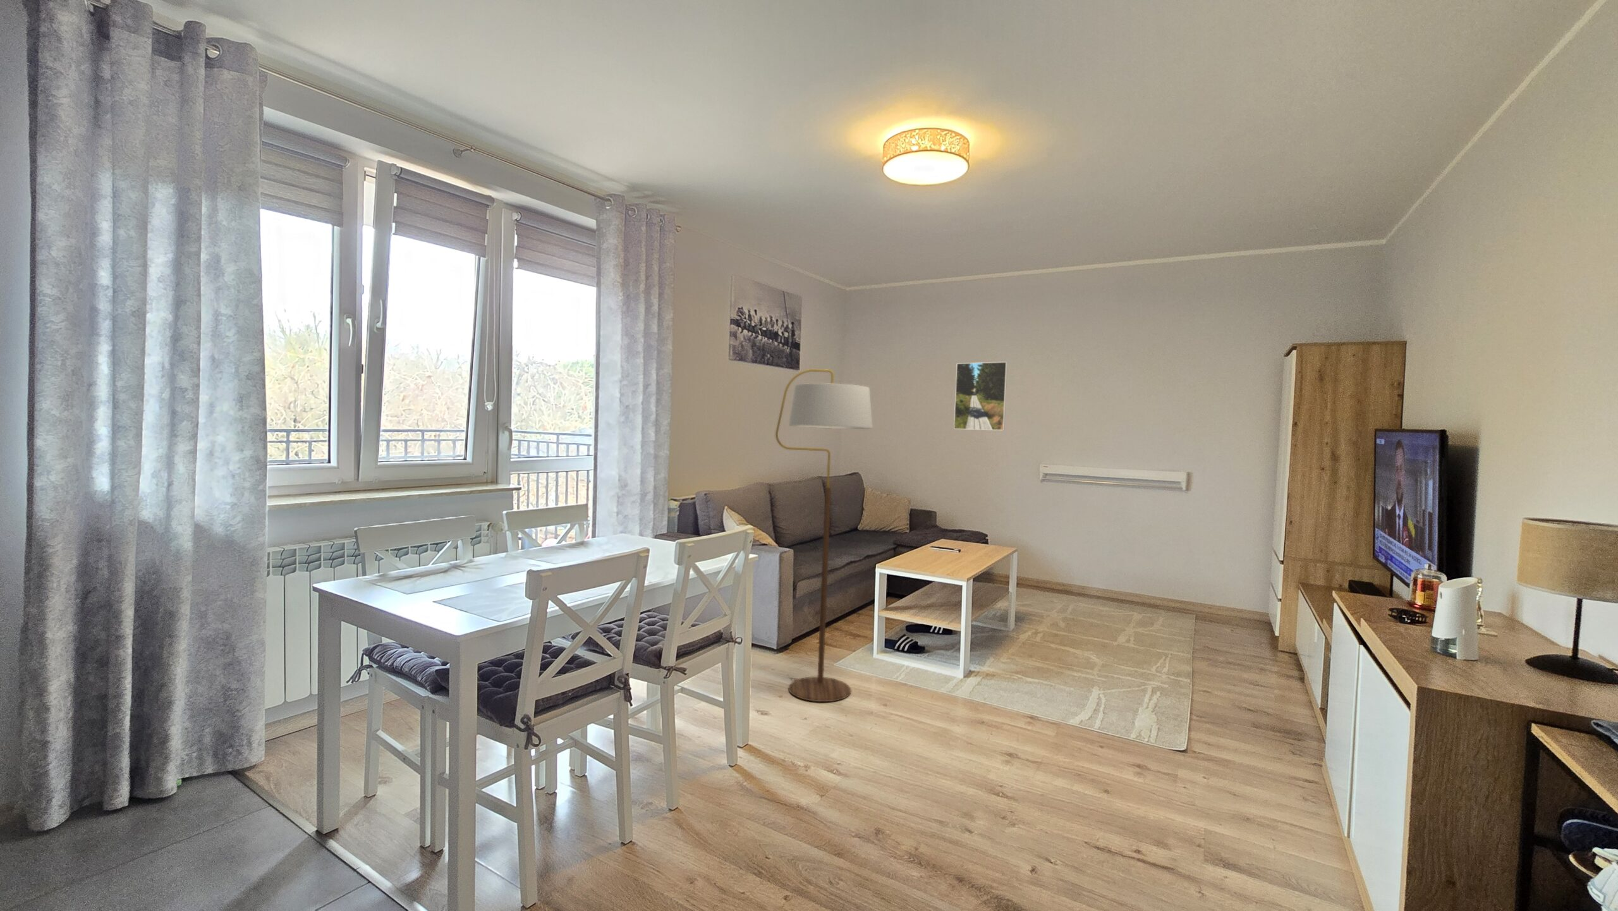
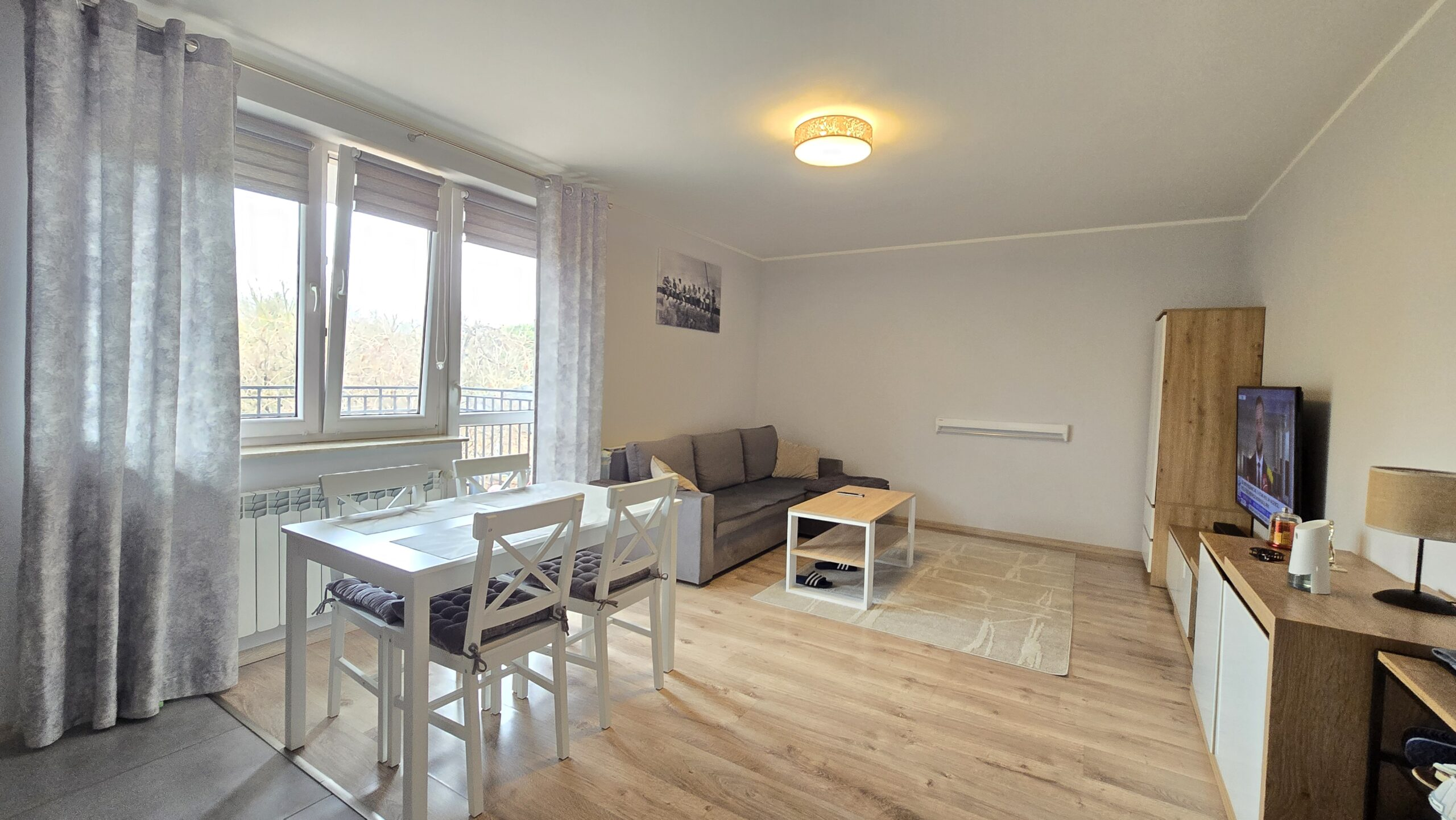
- floor lamp [775,369,873,702]
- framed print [953,361,1008,431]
